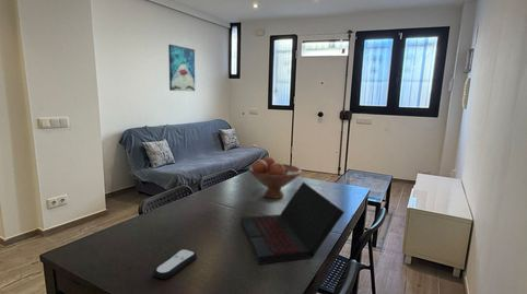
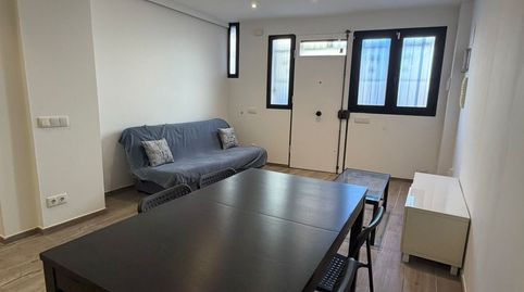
- wall art [167,44,196,92]
- laptop [239,180,346,266]
- fruit bowl [247,155,303,200]
- remote control [152,248,198,280]
